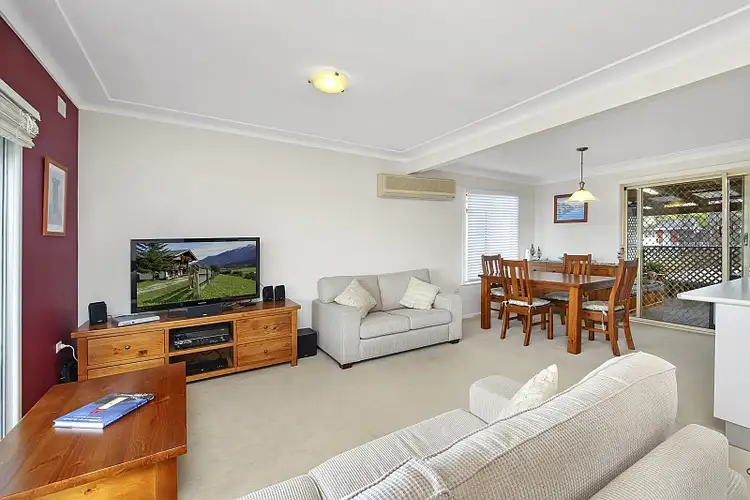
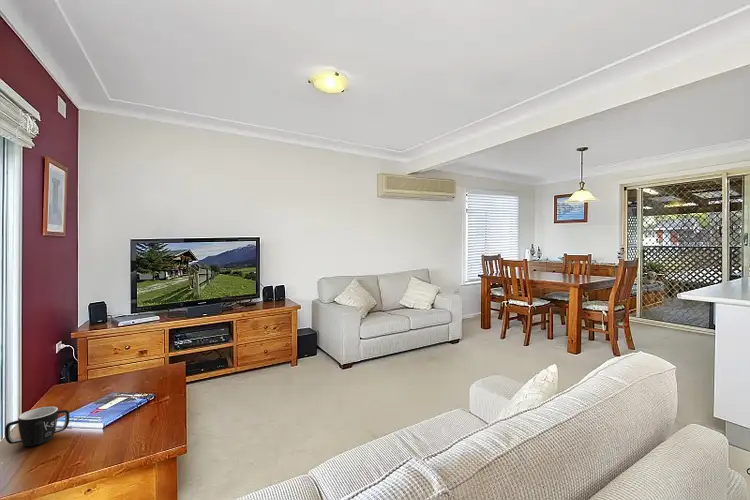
+ mug [4,406,70,447]
